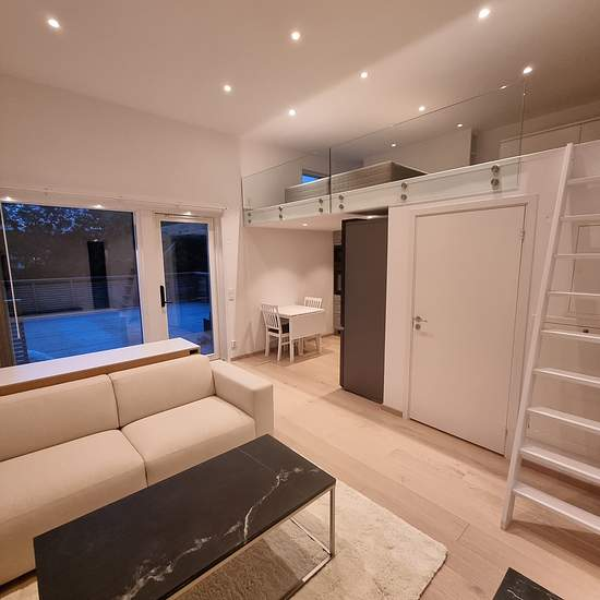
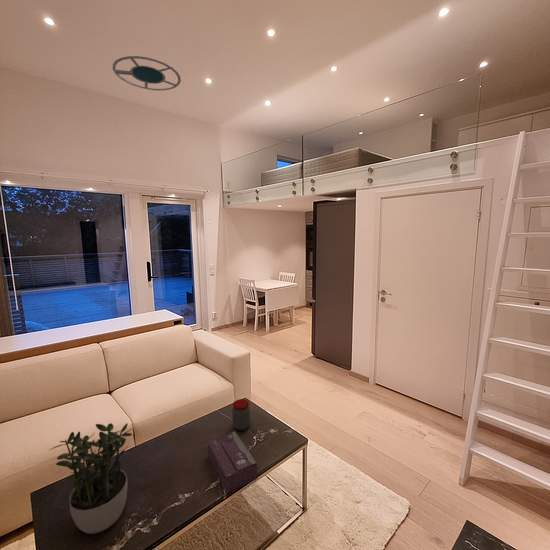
+ potted plant [48,422,133,535]
+ ceiling lamp [112,55,182,91]
+ tissue box [207,430,258,494]
+ jar [231,398,251,431]
